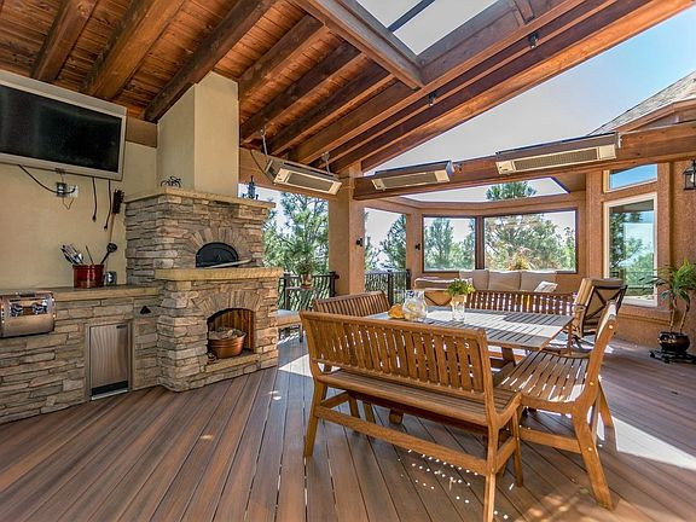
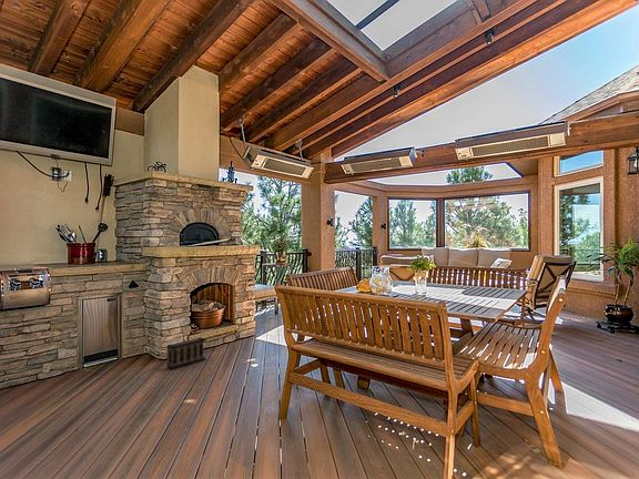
+ speaker [166,336,207,370]
